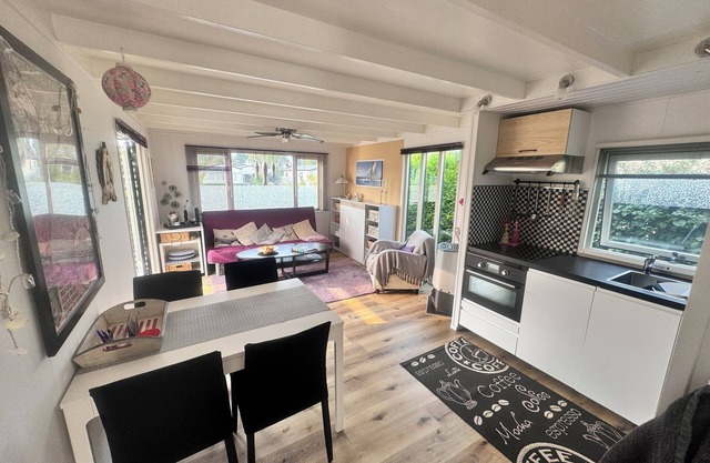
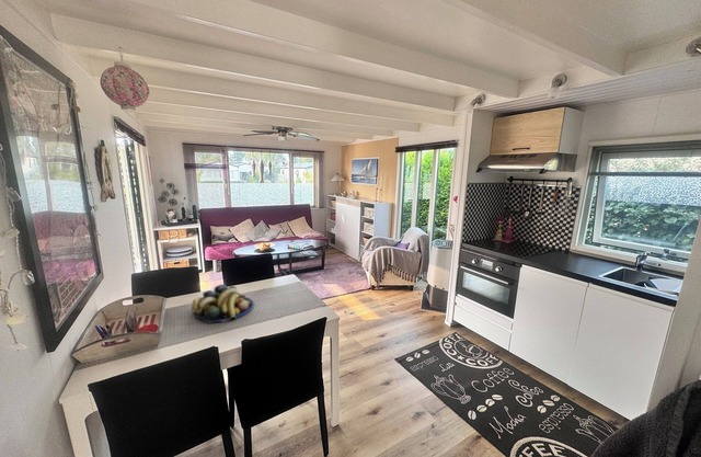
+ fruit bowl [191,283,254,324]
